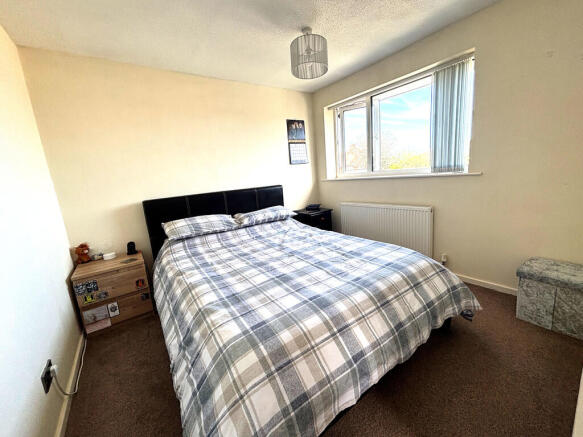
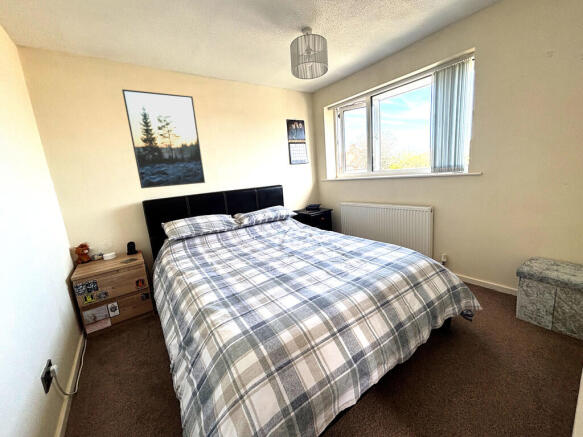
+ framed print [121,88,206,189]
